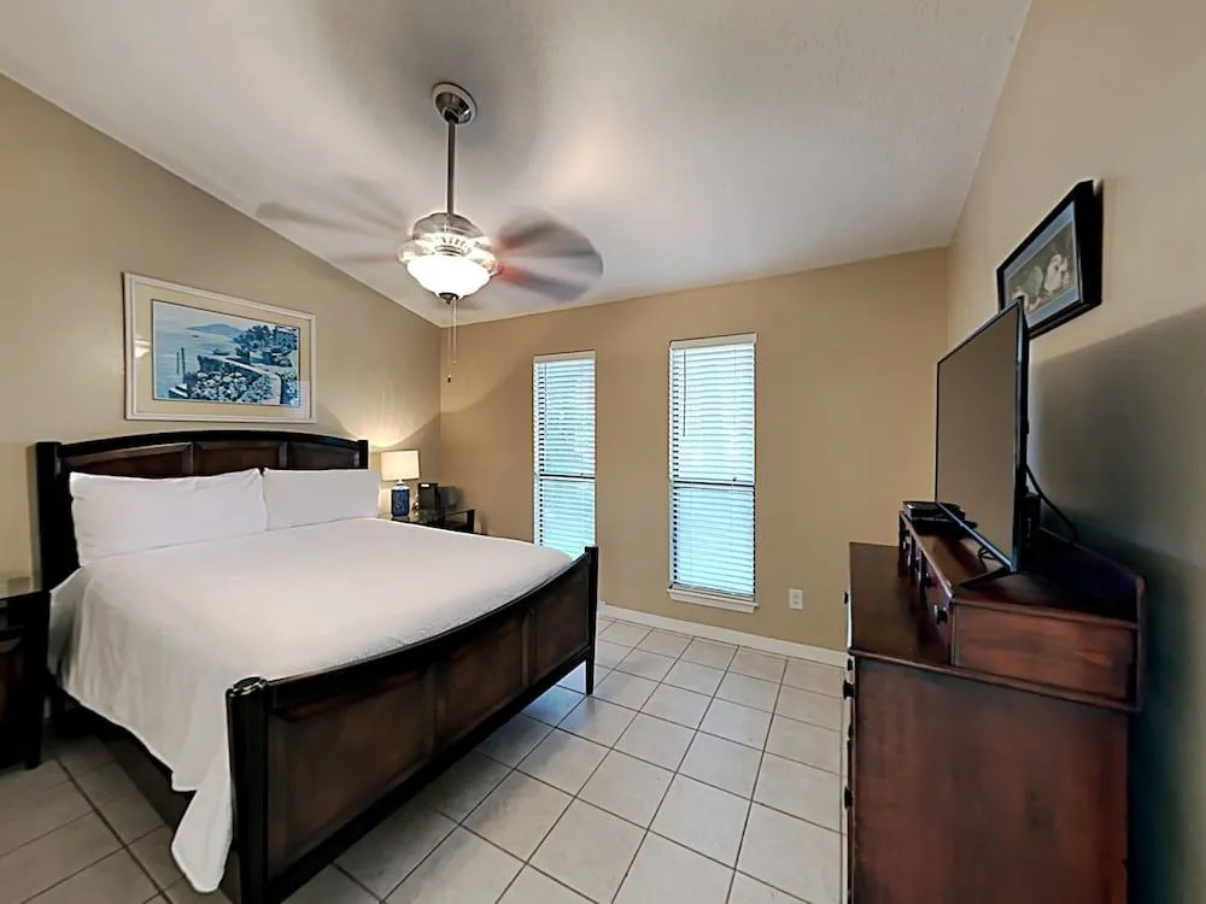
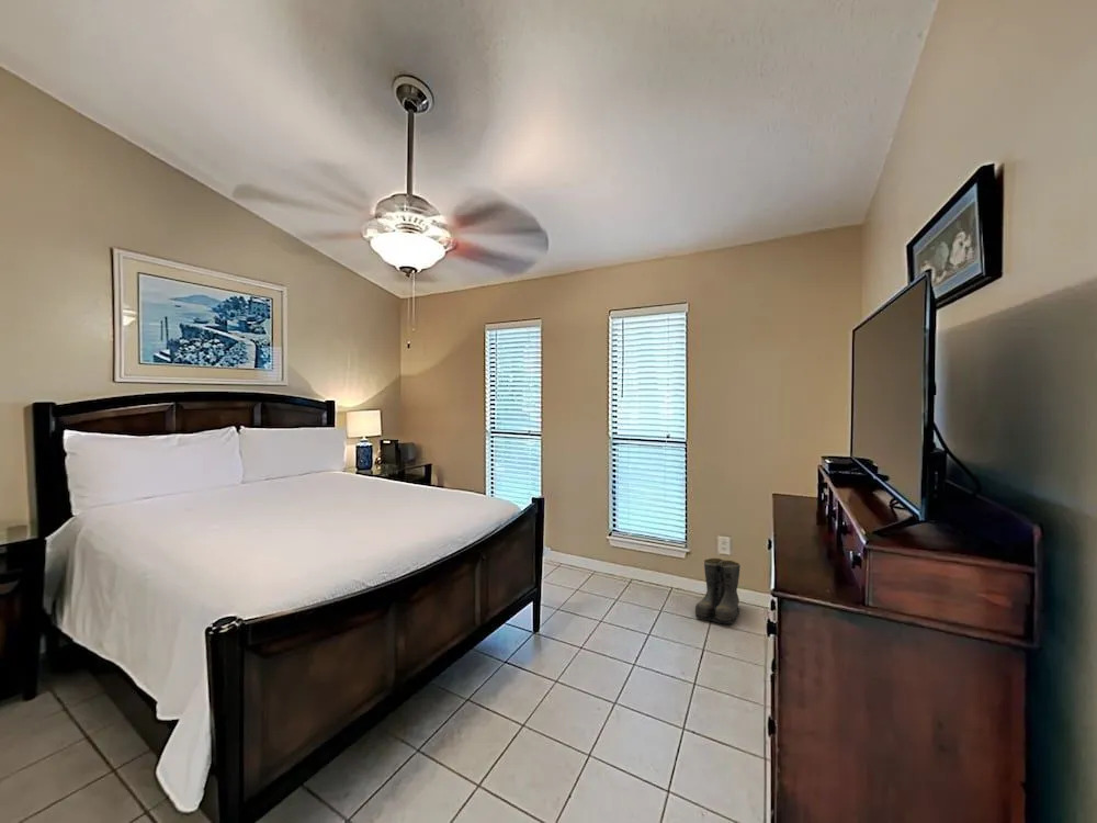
+ boots [694,557,742,624]
